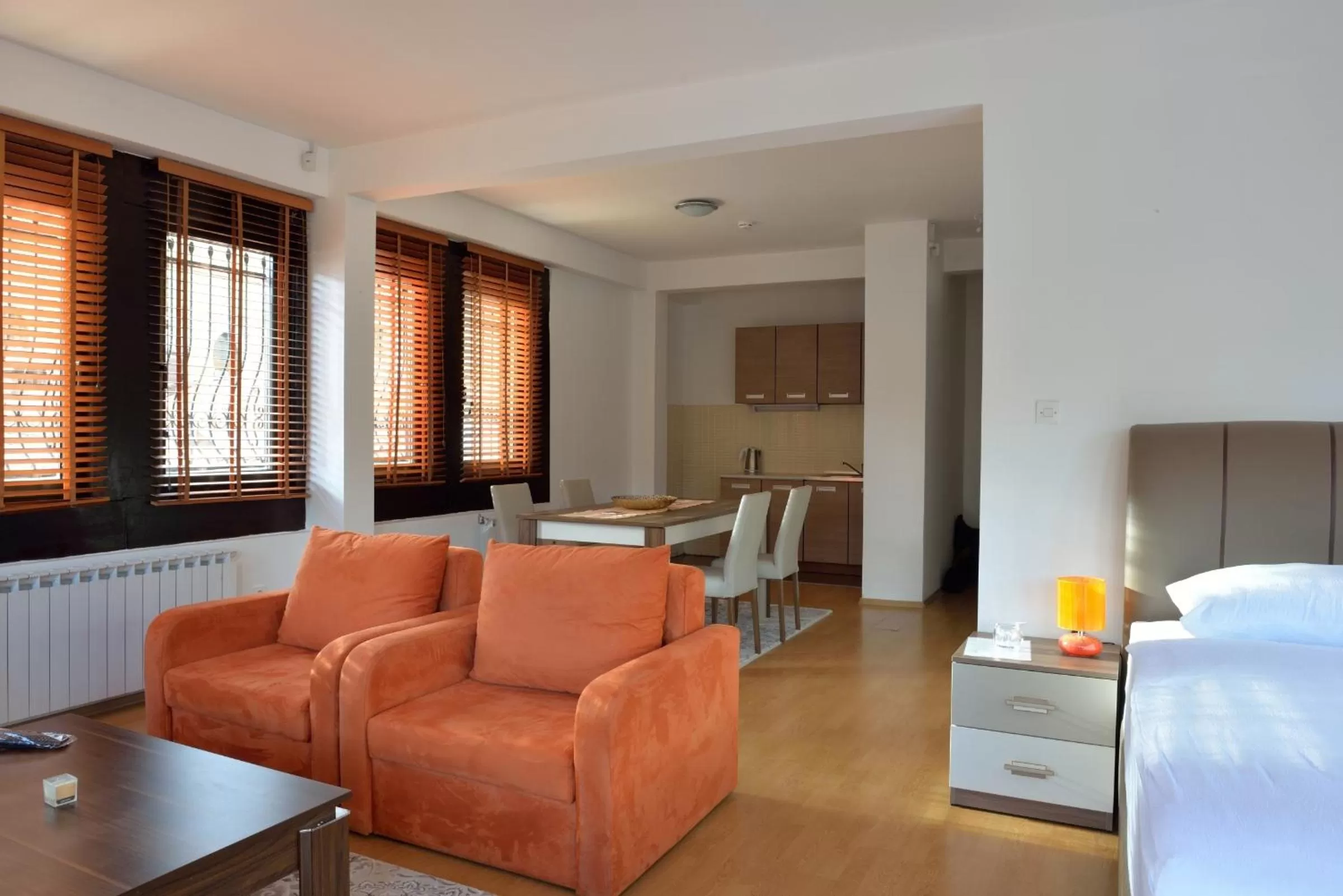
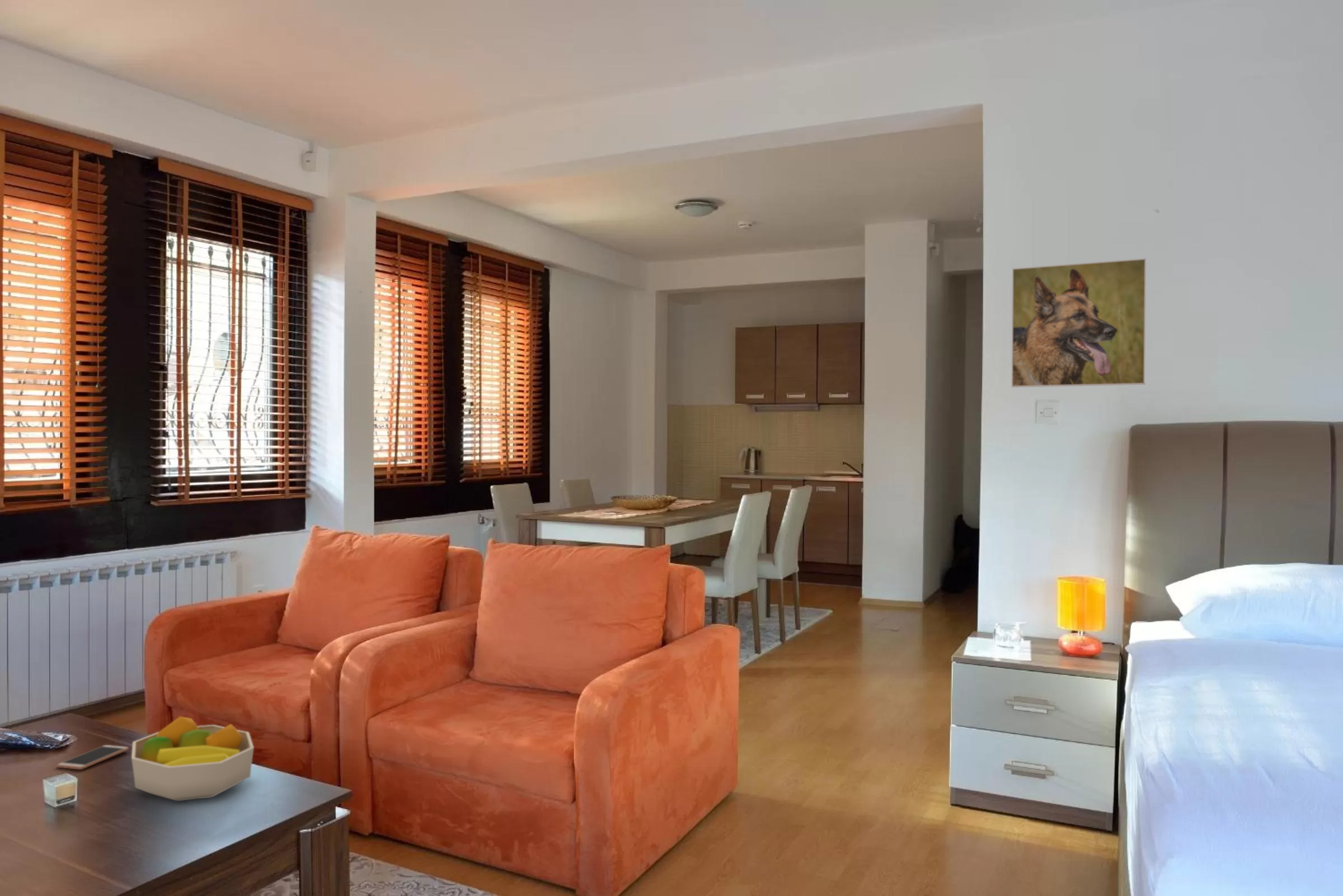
+ smartphone [56,744,129,770]
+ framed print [1011,258,1147,388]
+ fruit bowl [131,716,255,801]
